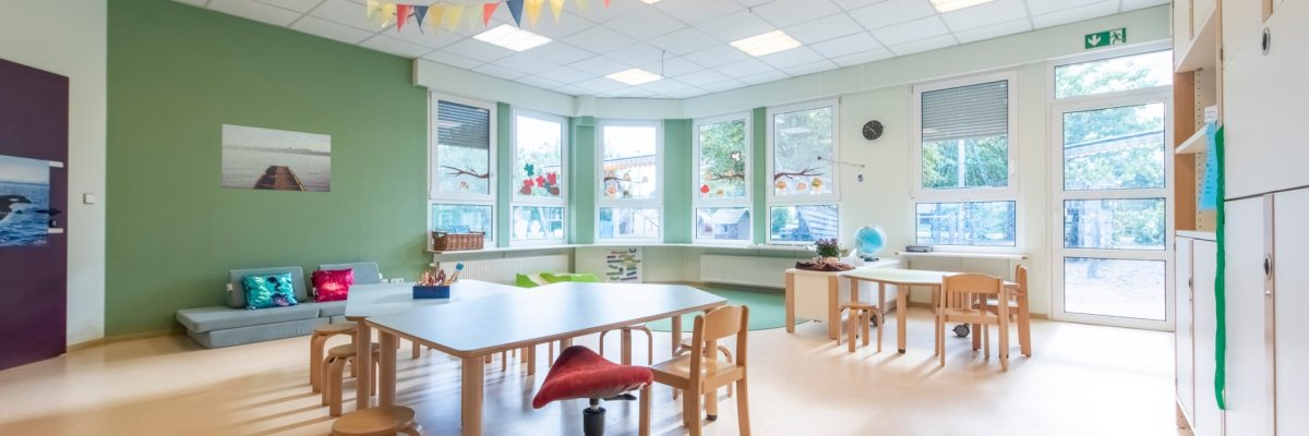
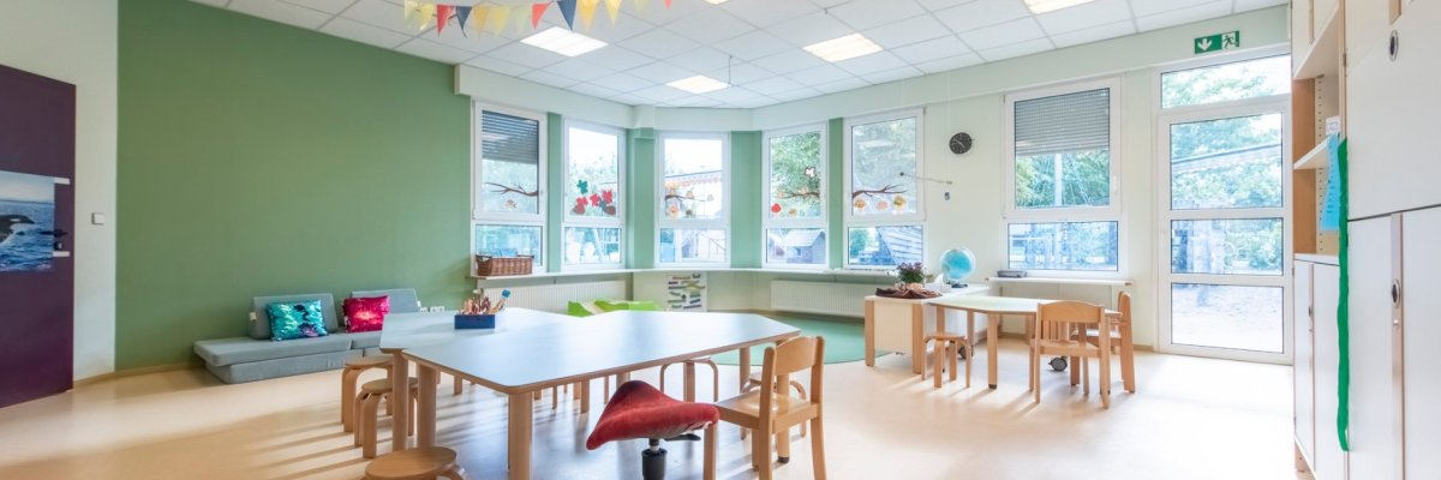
- wall art [220,123,332,193]
